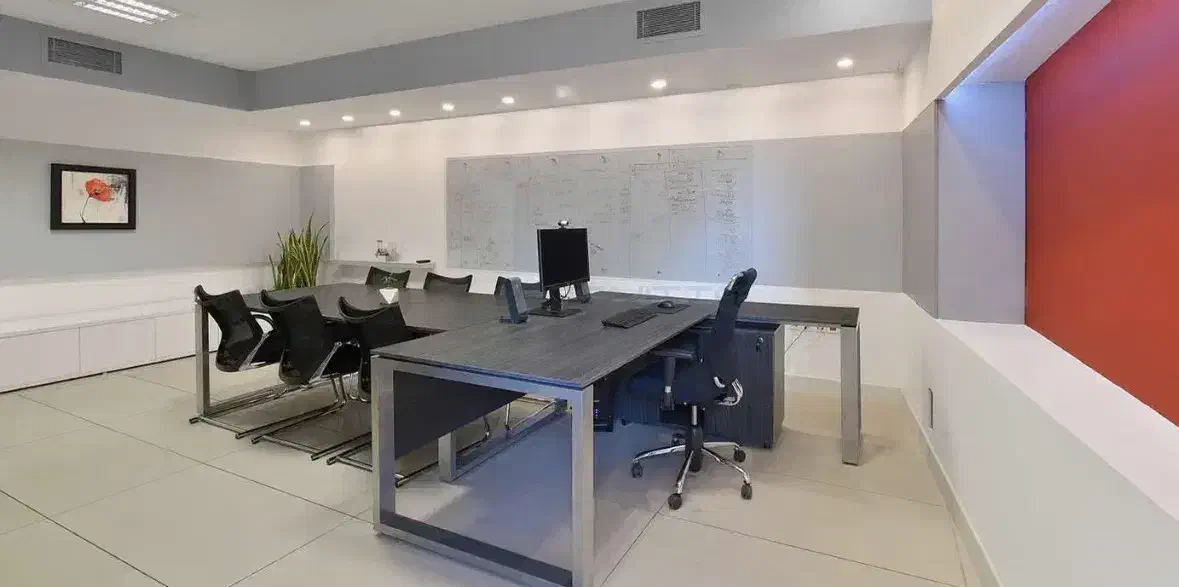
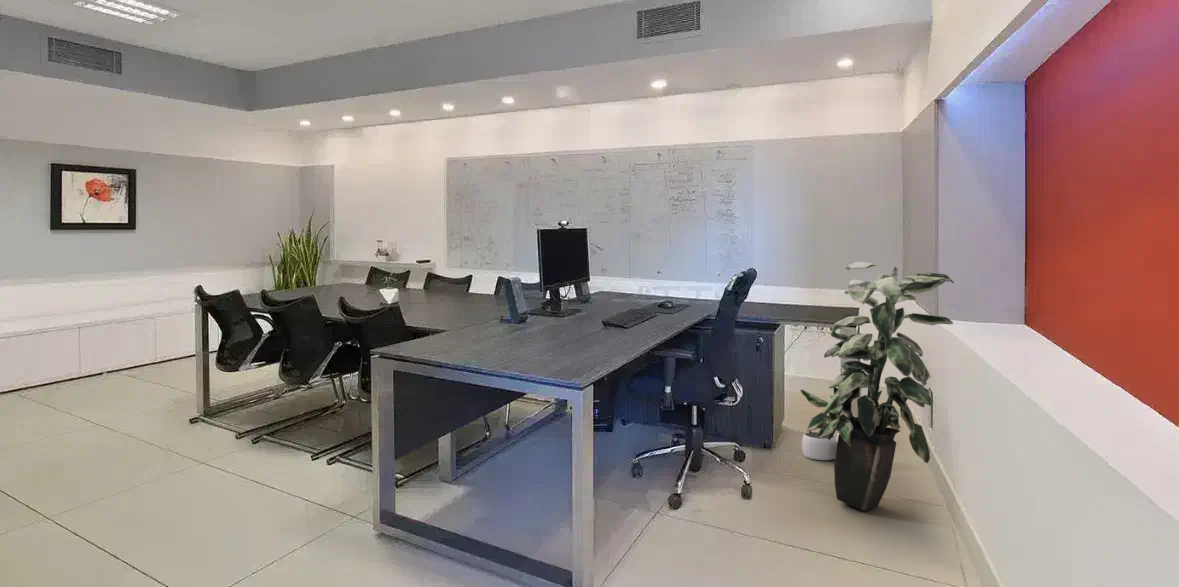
+ waste basket [801,431,840,461]
+ indoor plant [799,261,955,512]
